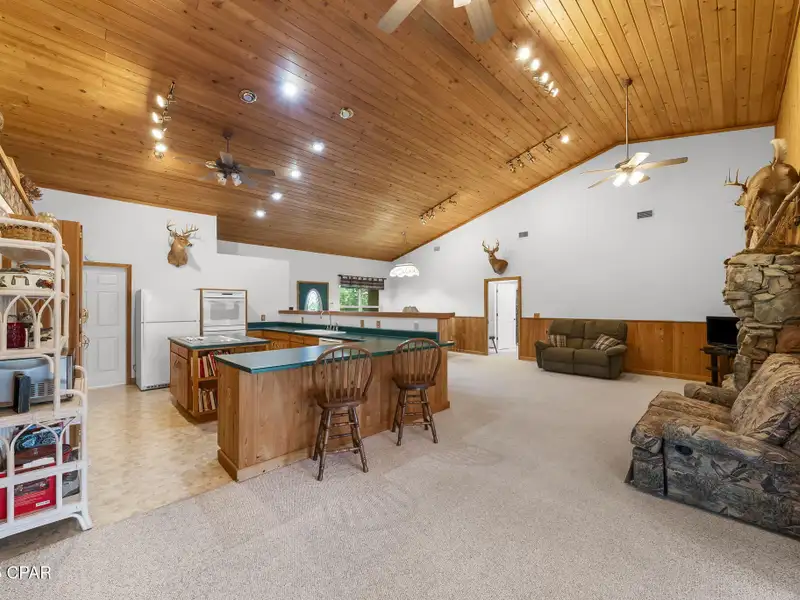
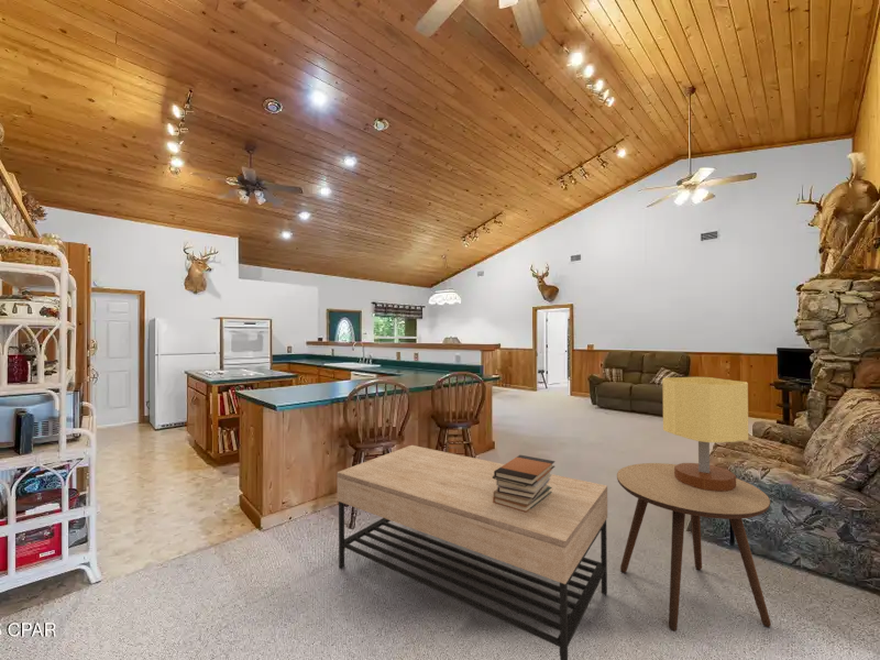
+ book stack [493,454,556,513]
+ table lamp [661,376,749,491]
+ side table [616,462,772,632]
+ coffee table [336,444,608,660]
